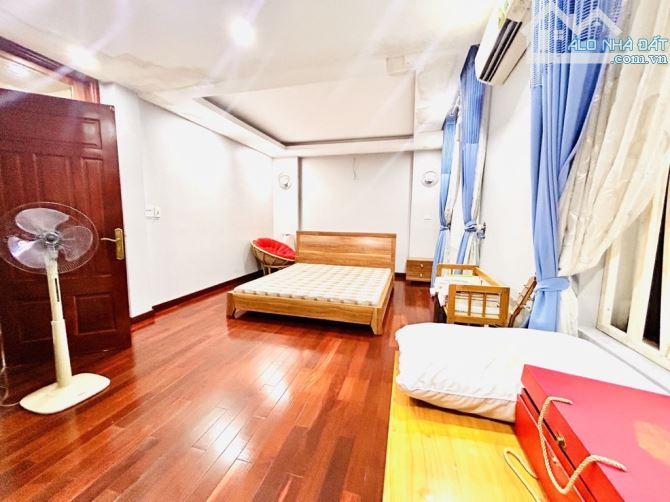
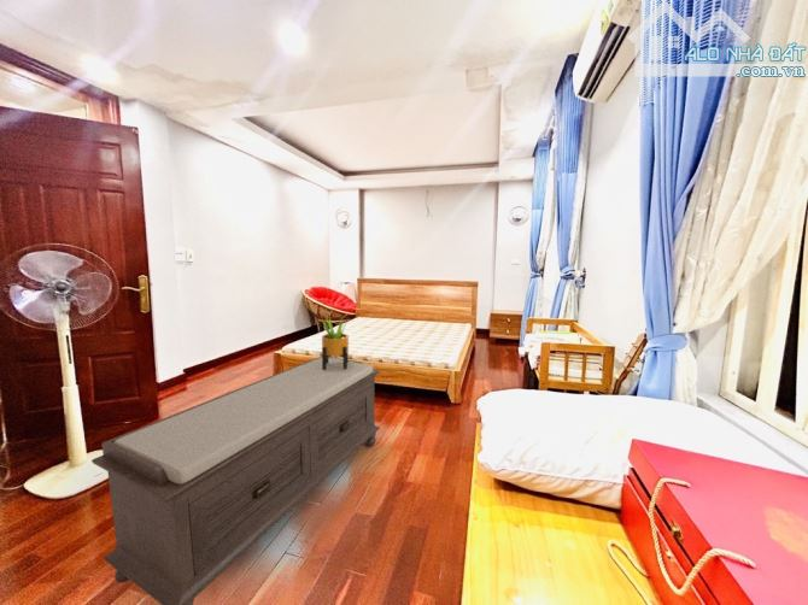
+ potted plant [320,315,351,370]
+ bench [90,354,381,605]
